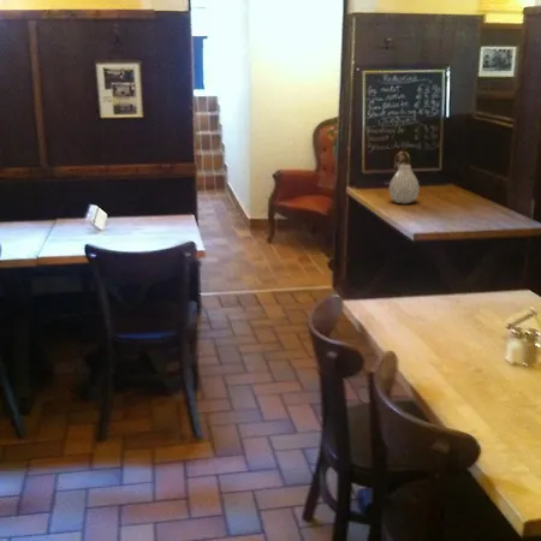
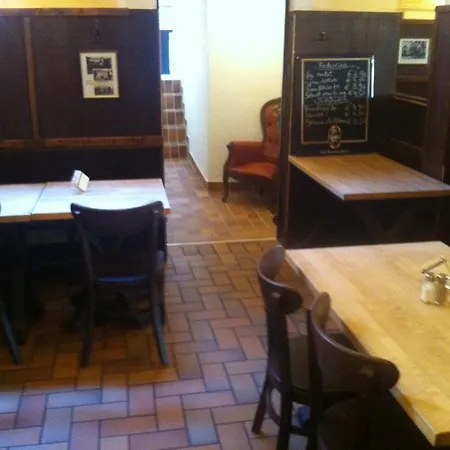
- vase [388,164,421,204]
